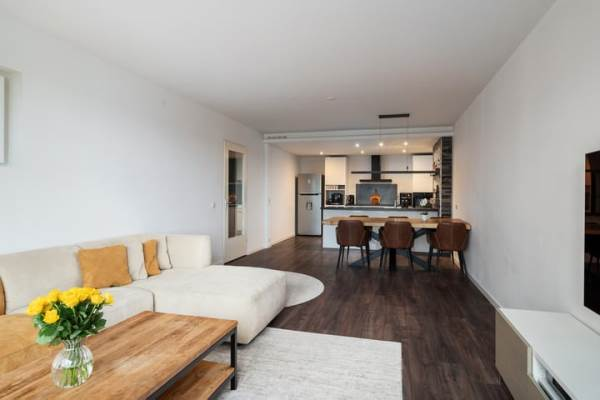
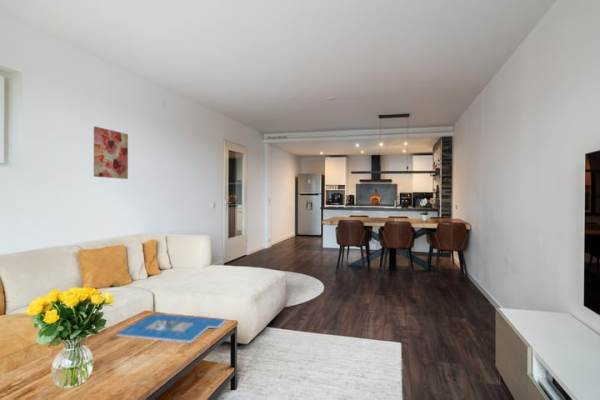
+ wall art [93,126,129,180]
+ board game [116,313,227,344]
